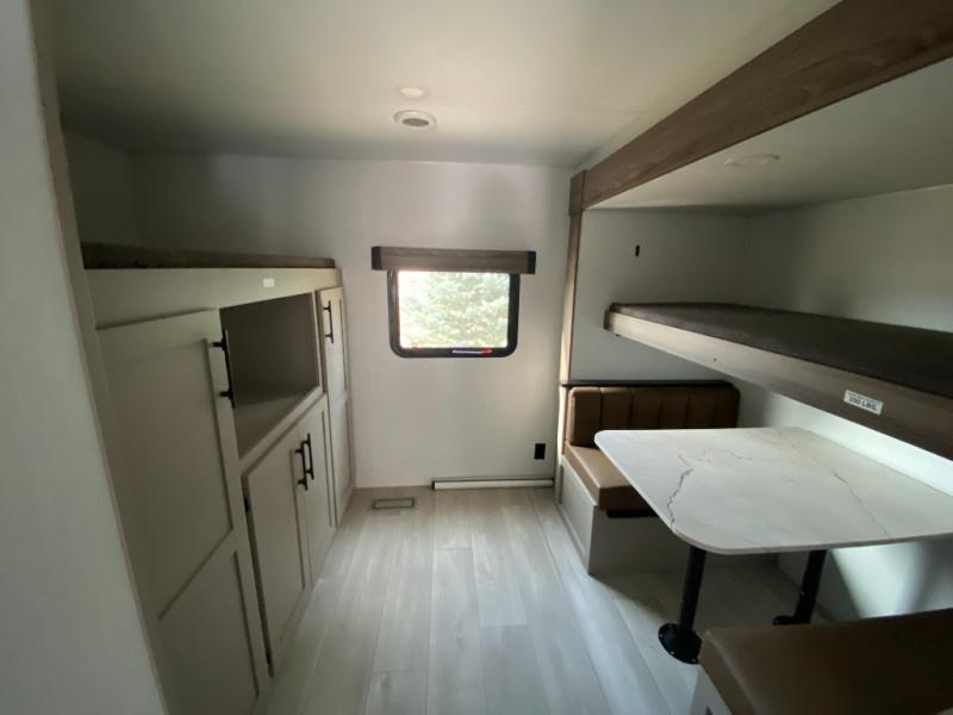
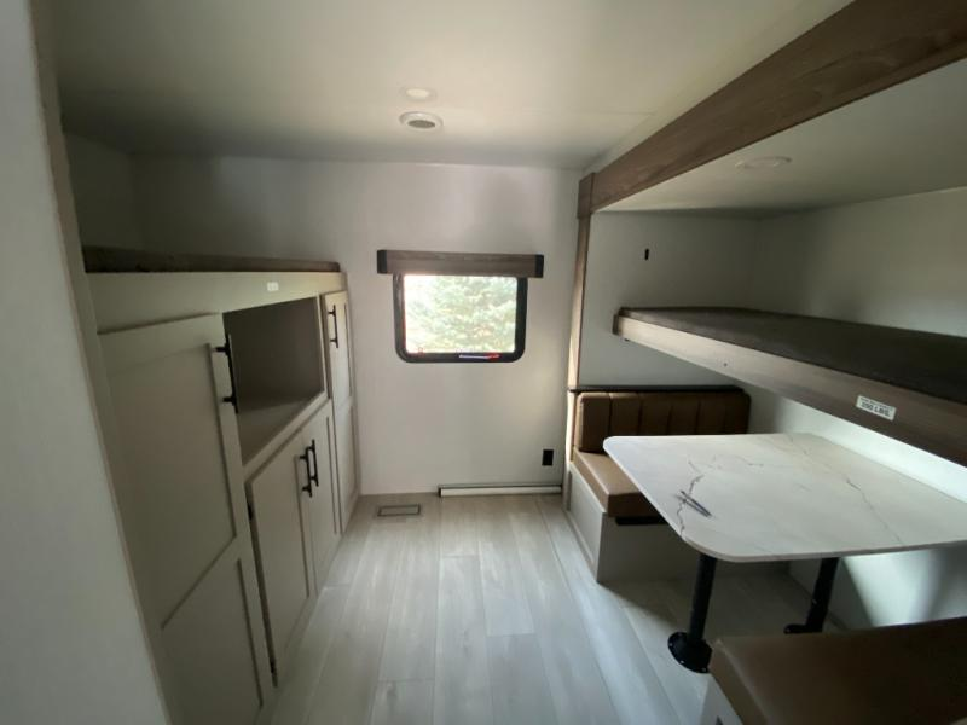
+ pen [679,489,713,517]
